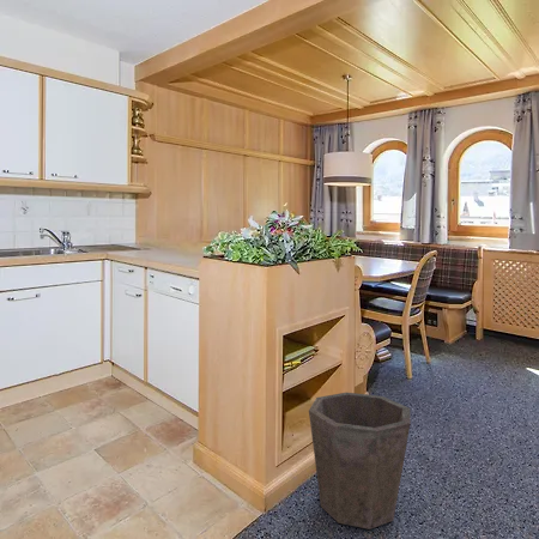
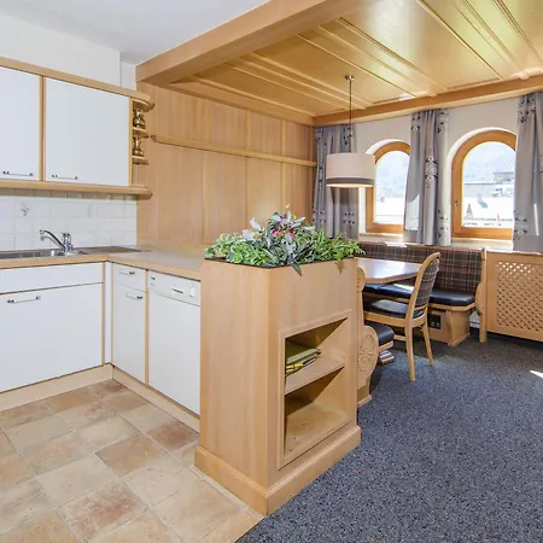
- waste bin [308,392,412,531]
